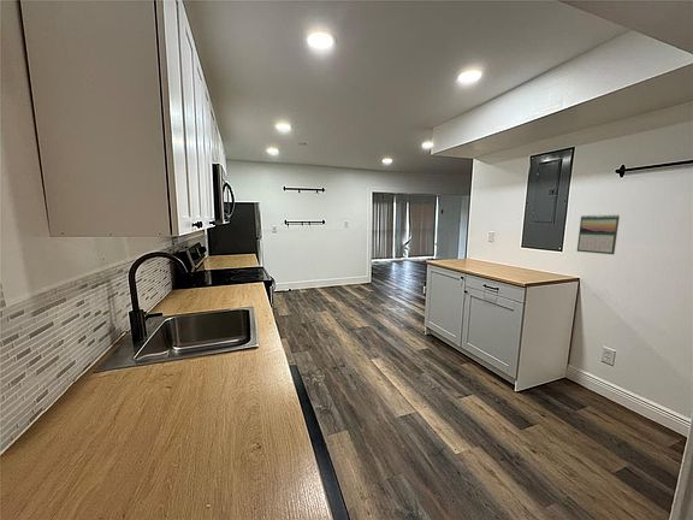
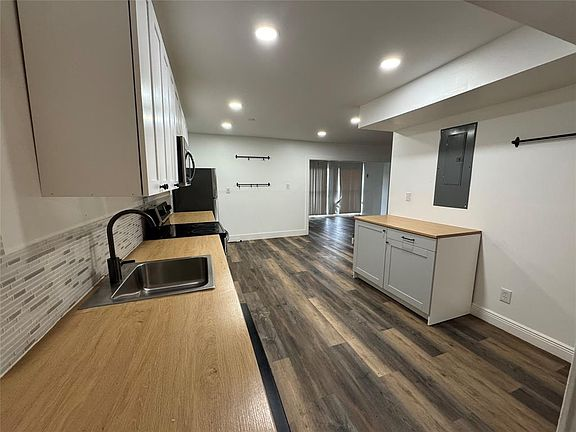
- calendar [576,213,621,255]
